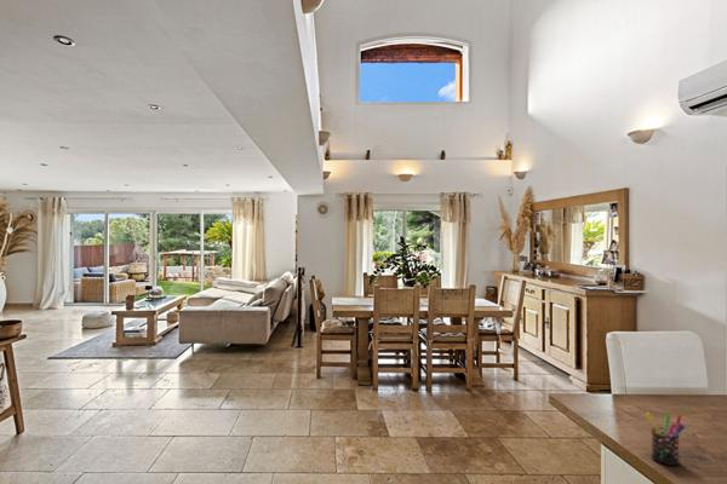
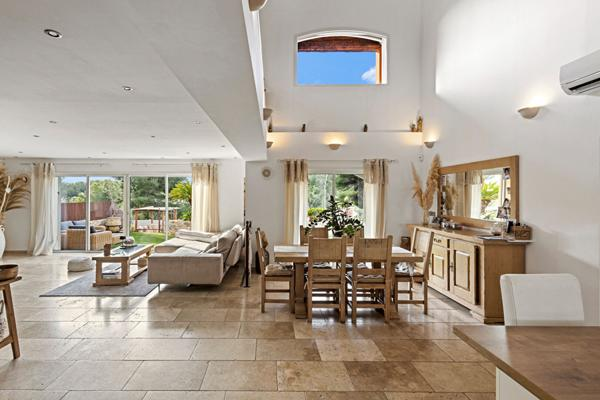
- pen holder [645,411,686,467]
